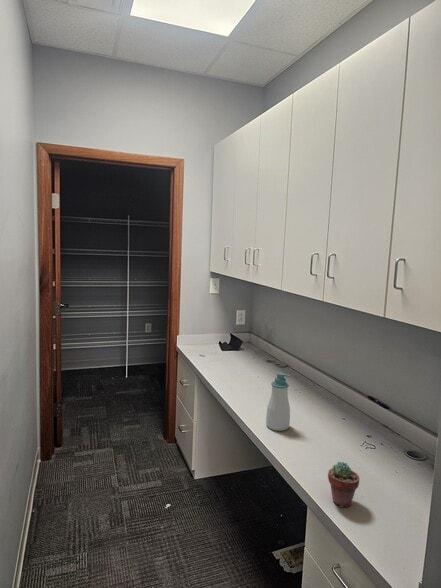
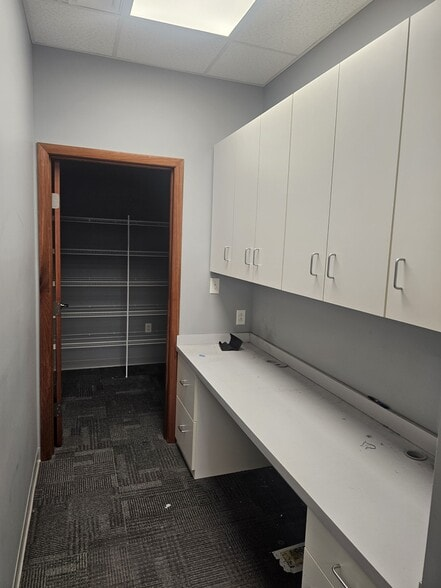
- potted succulent [327,461,361,508]
- soap bottle [265,372,291,432]
